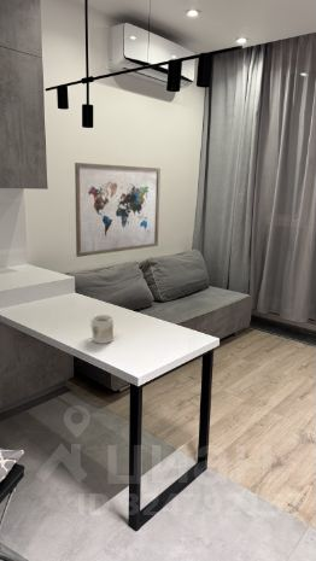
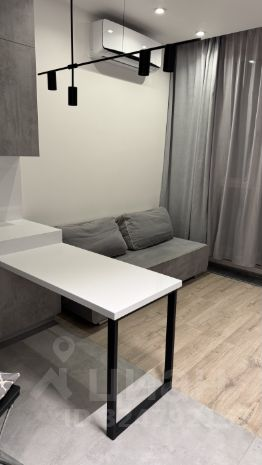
- mug [89,314,115,345]
- wall art [74,162,162,258]
